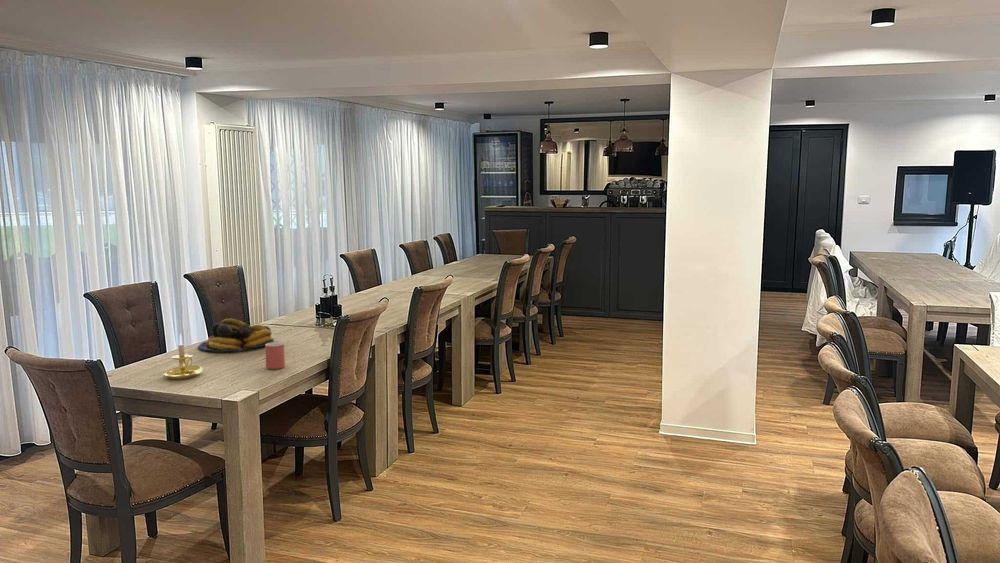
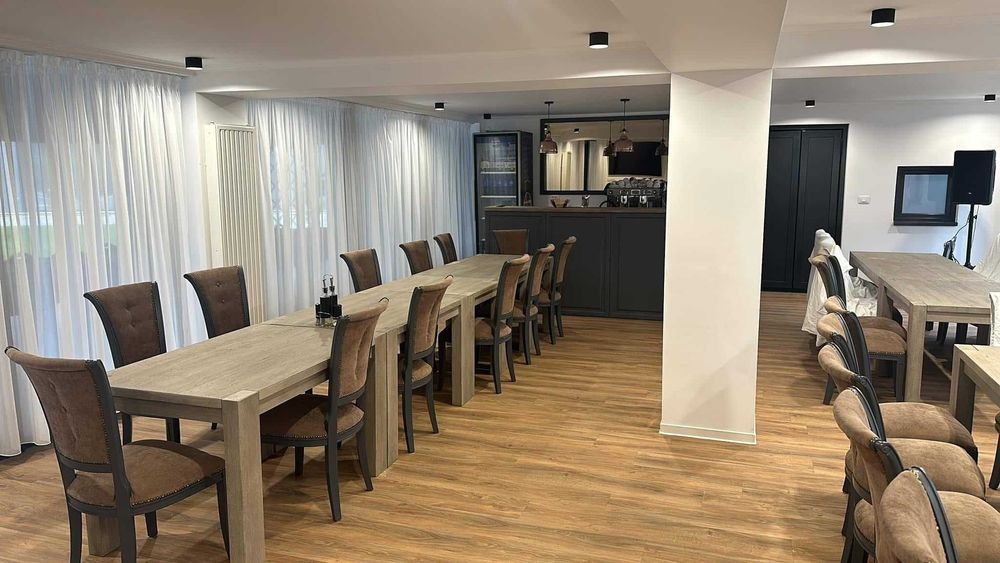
- candle holder [163,333,203,381]
- fruit bowl [197,318,275,353]
- mug [264,341,286,370]
